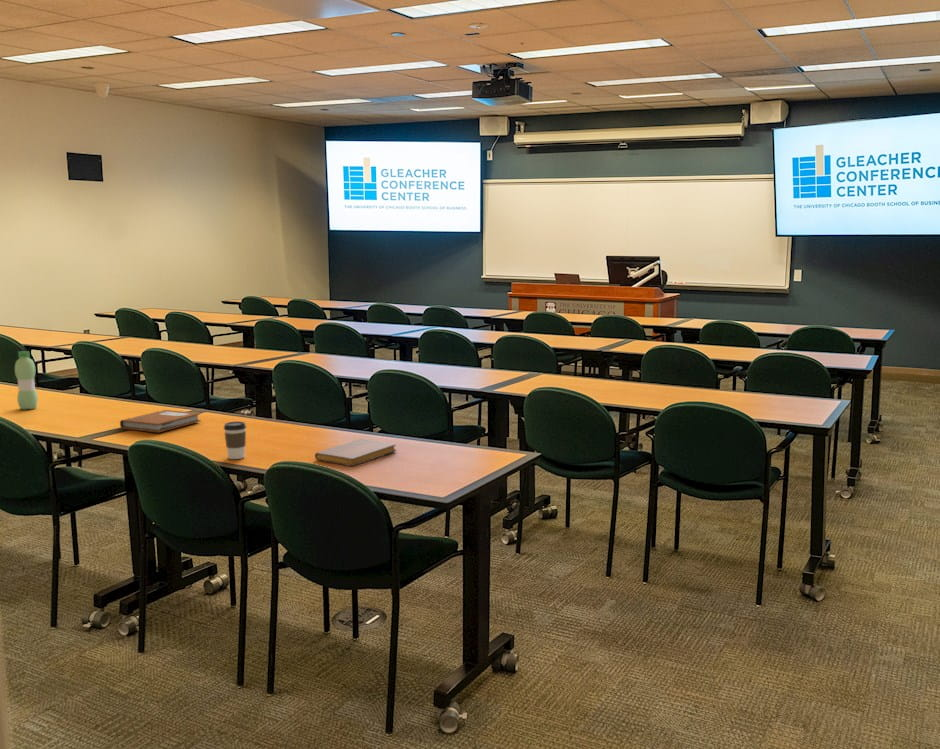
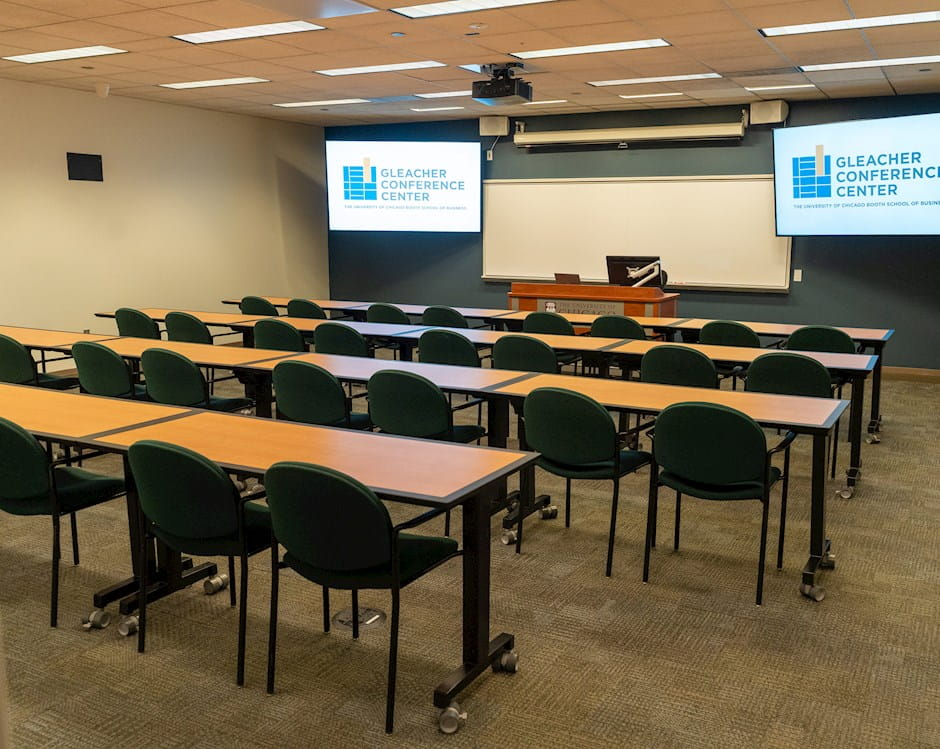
- notebook [119,409,202,433]
- notebook [314,438,397,467]
- coffee cup [223,420,247,460]
- water bottle [14,350,39,411]
